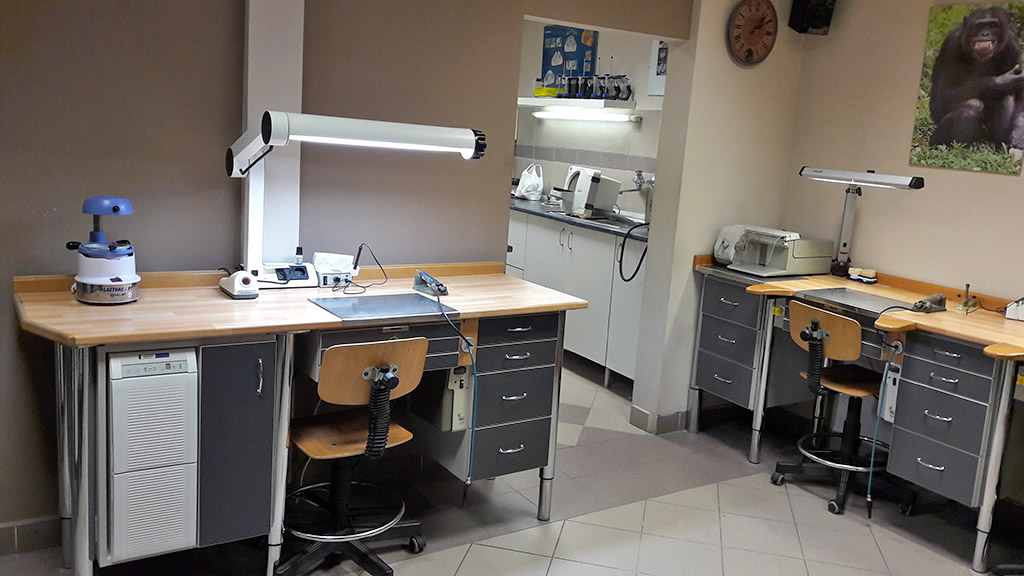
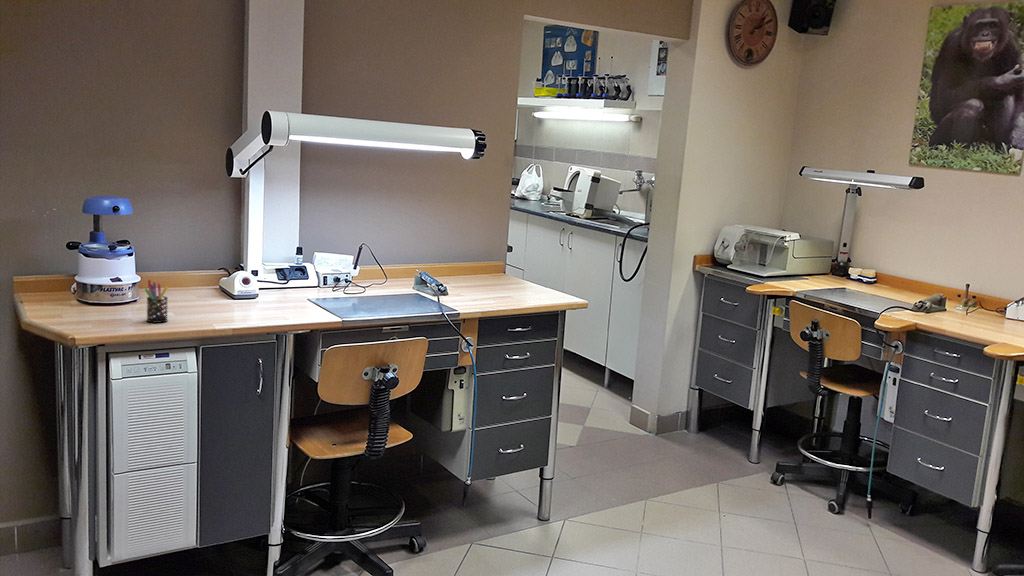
+ pen holder [144,279,169,324]
